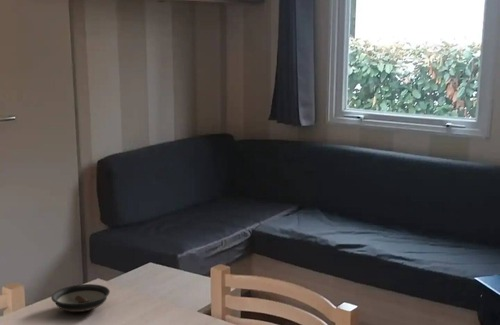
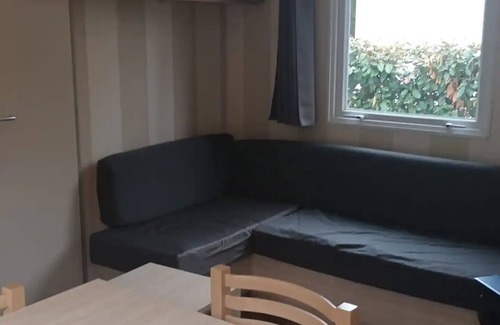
- saucer [50,283,111,313]
